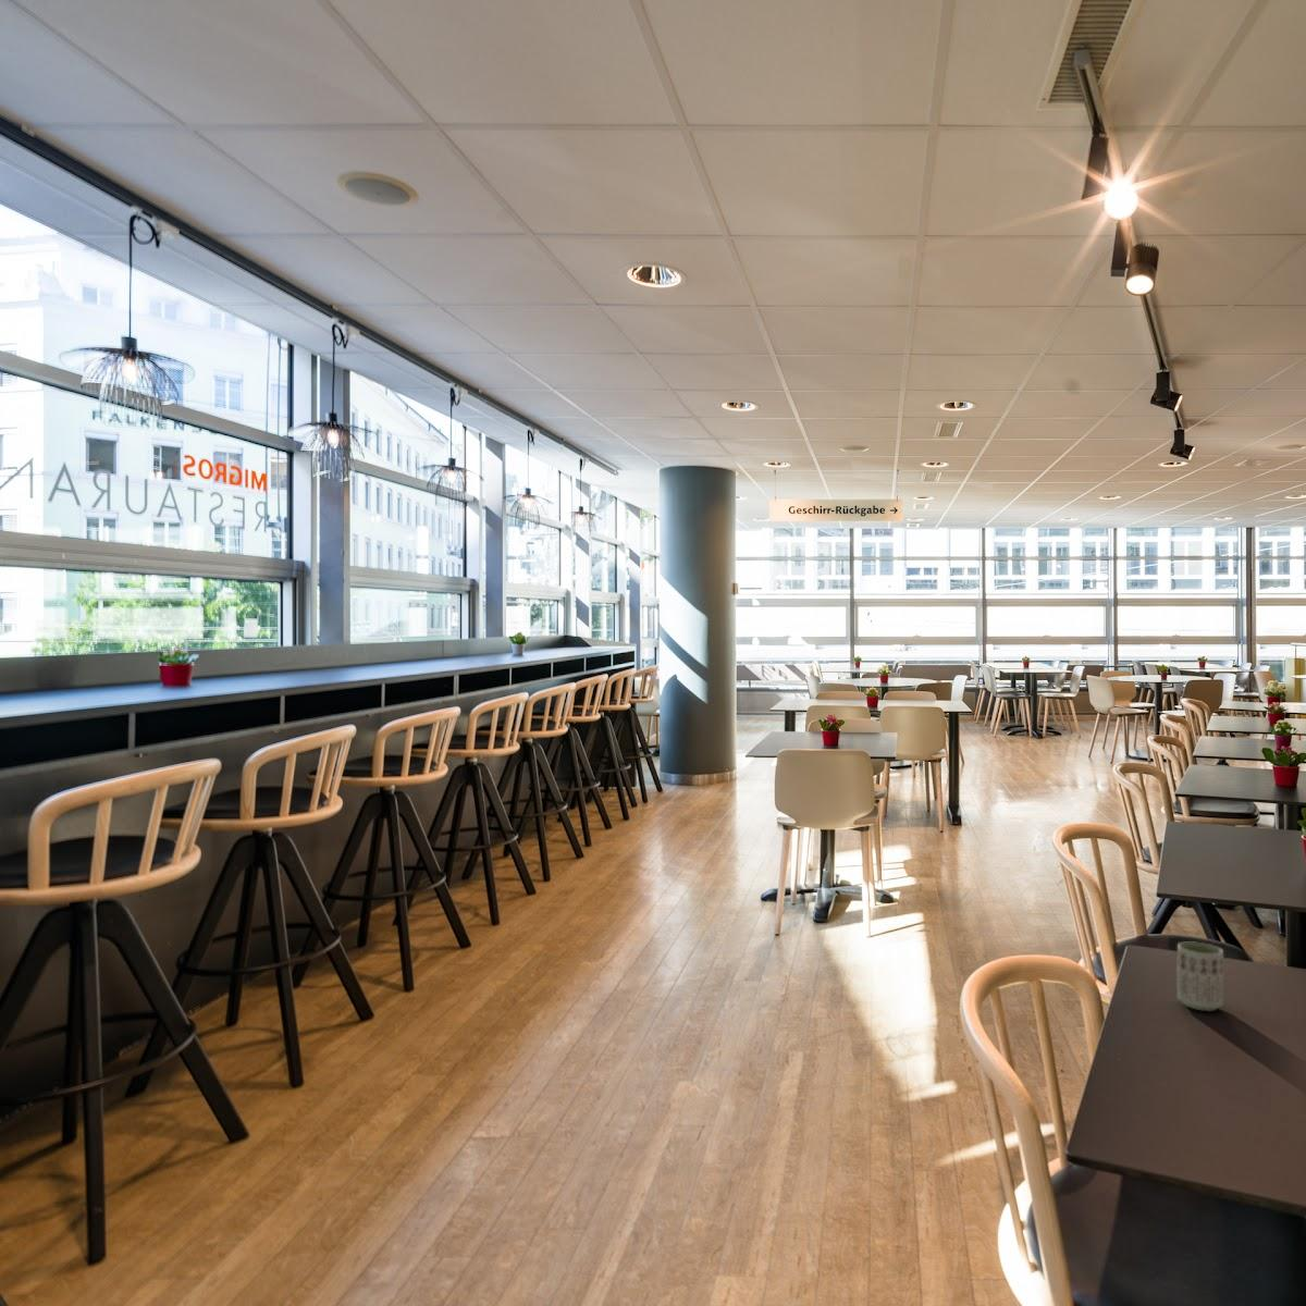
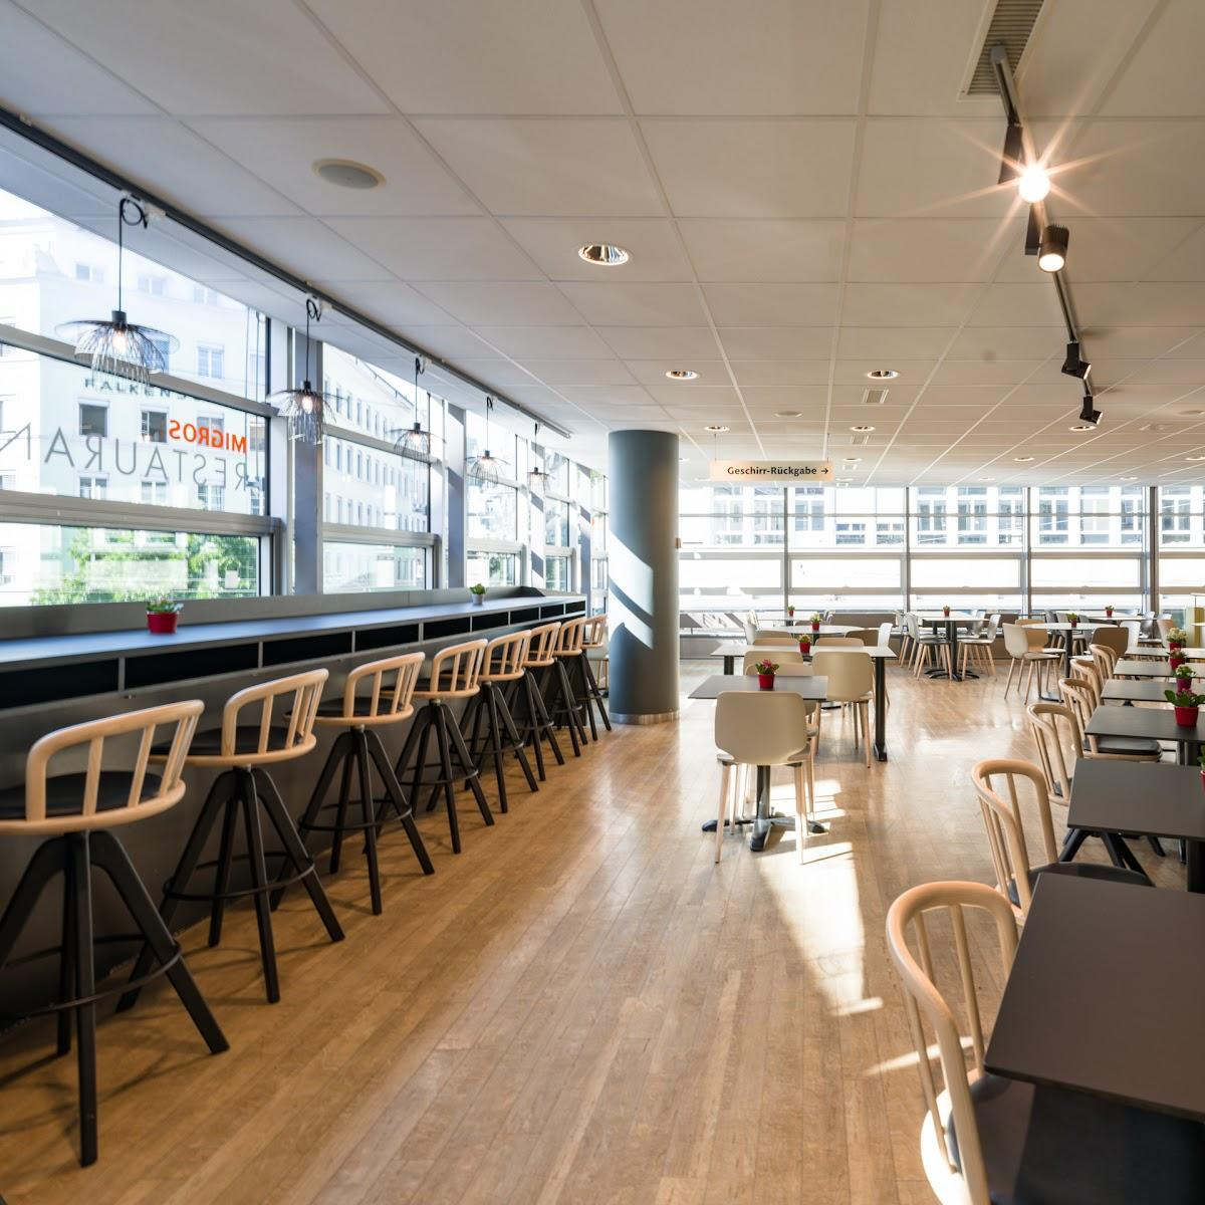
- cup [1177,940,1225,1012]
